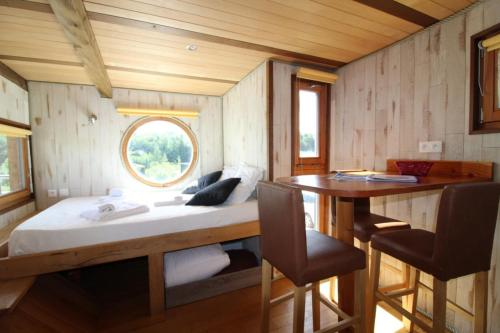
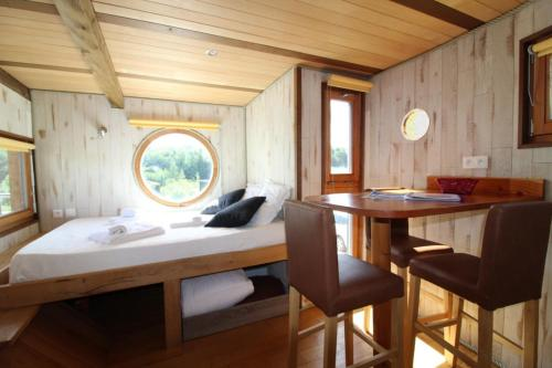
+ decorative plate [401,107,431,141]
